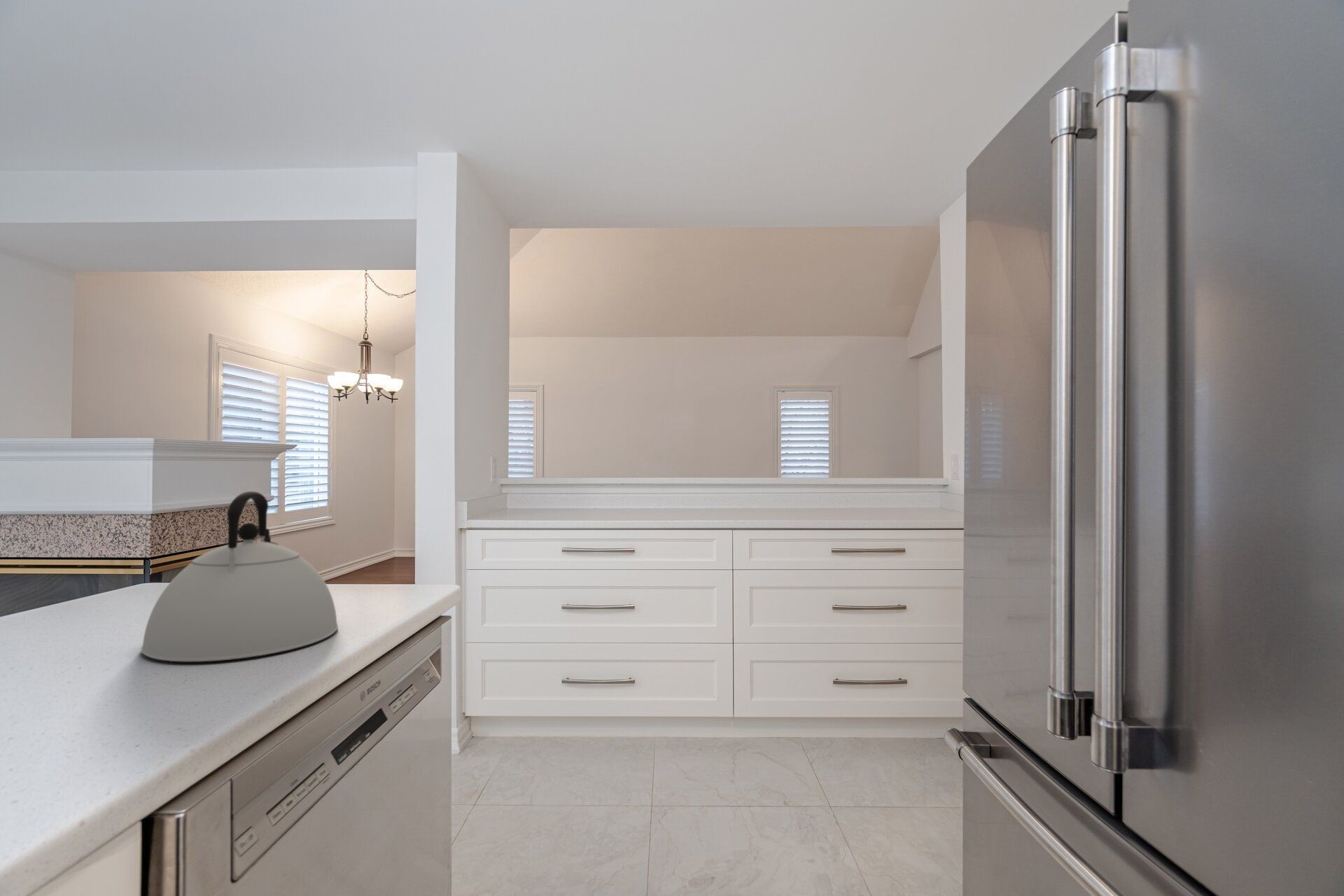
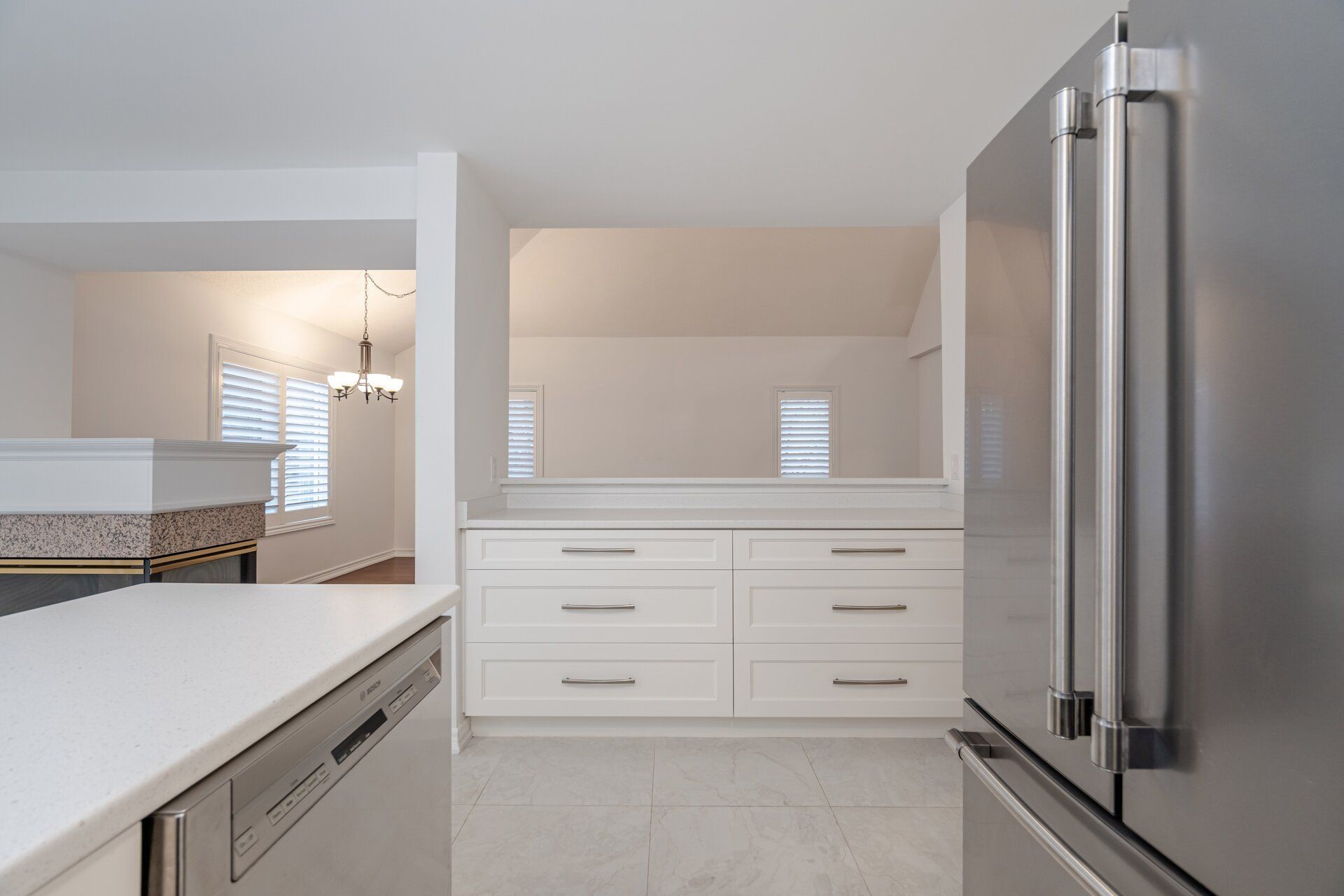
- kettle [141,491,339,662]
